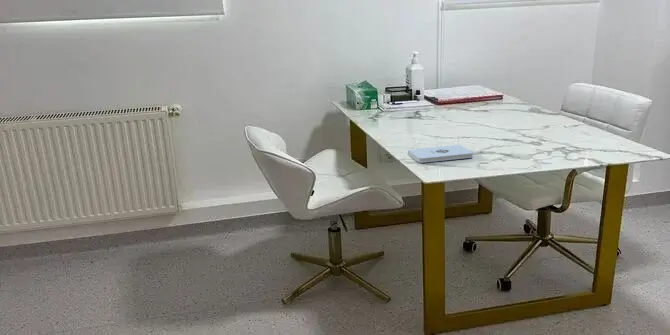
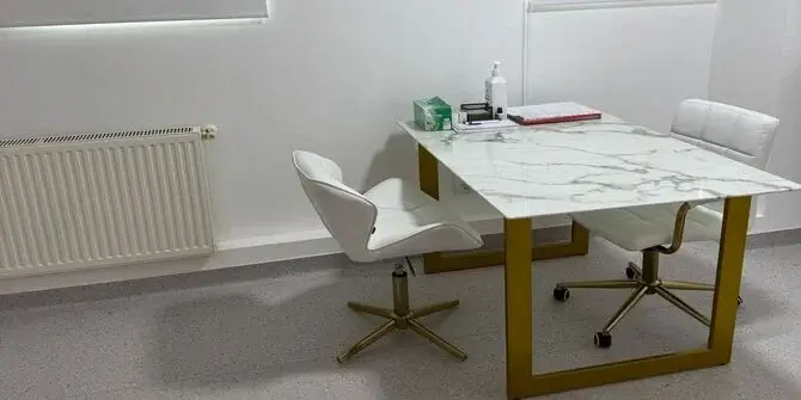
- notepad [407,144,474,164]
